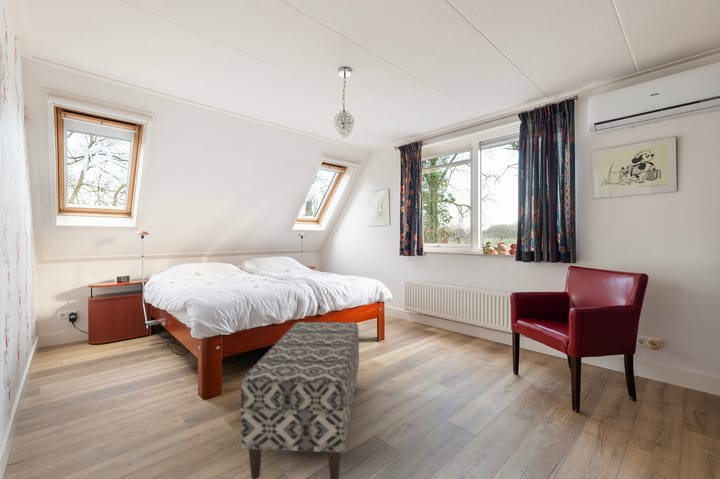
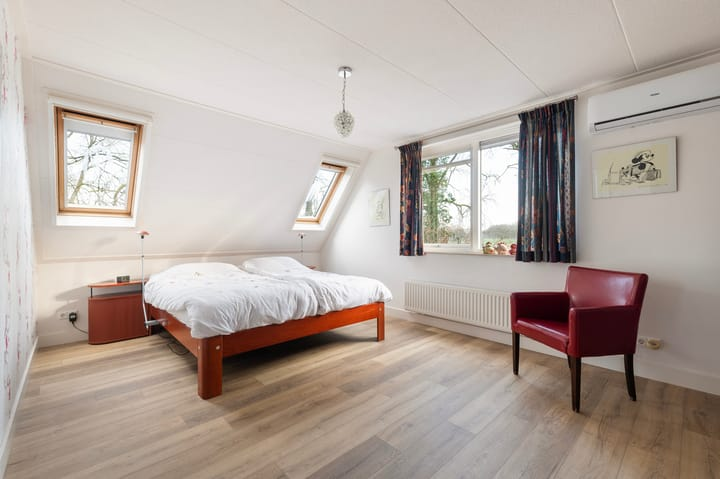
- bench [240,321,360,479]
